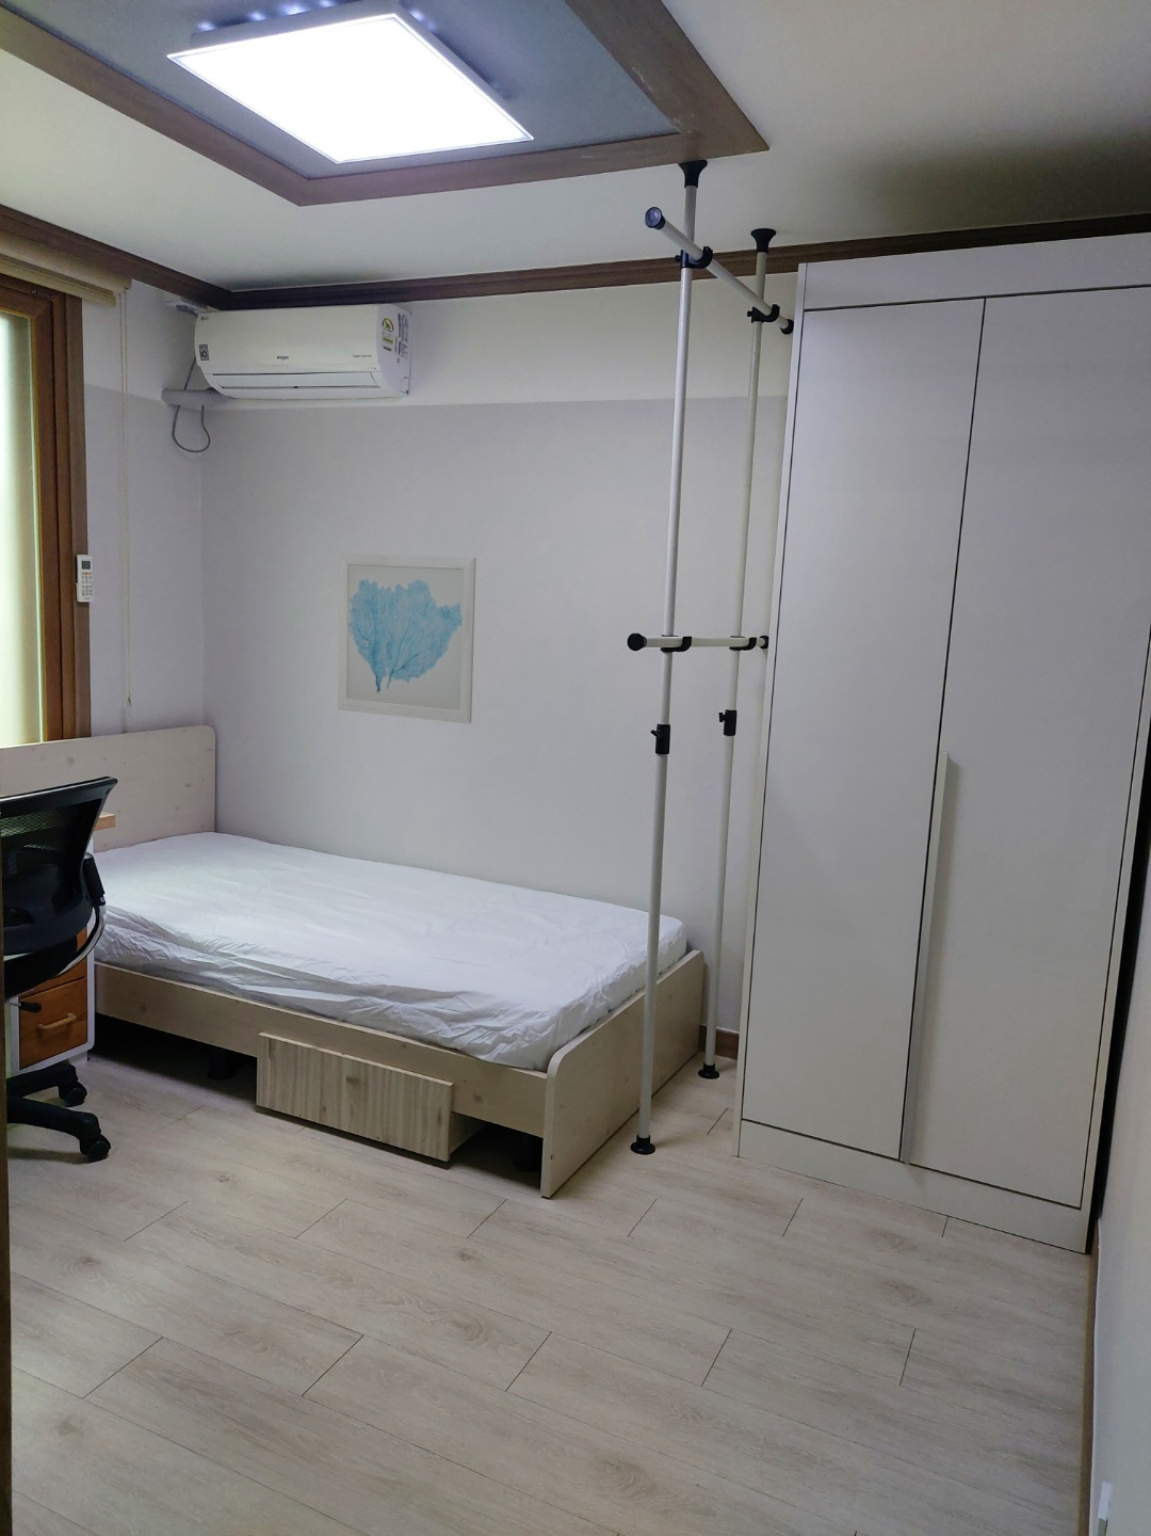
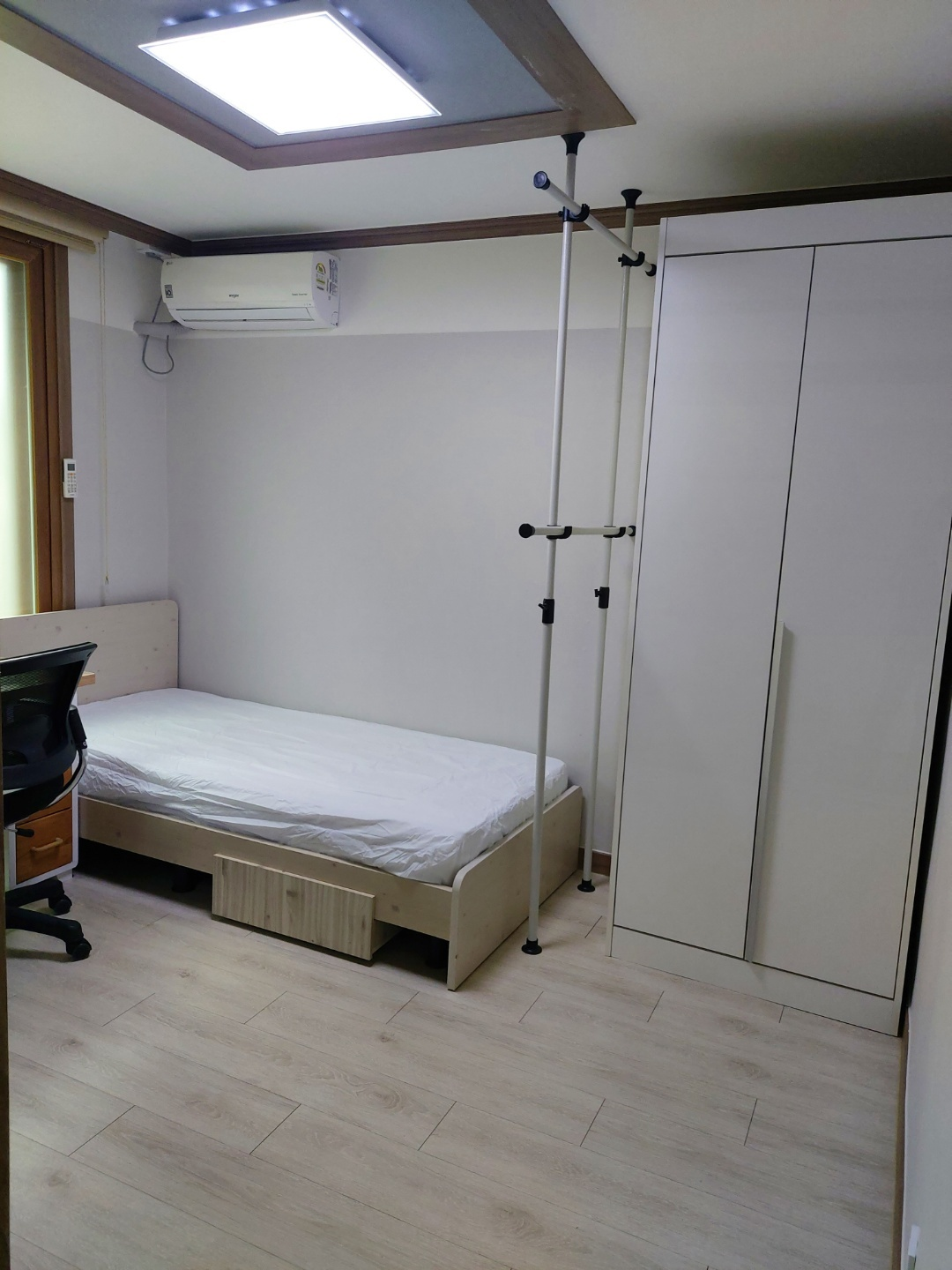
- wall art [337,553,476,726]
